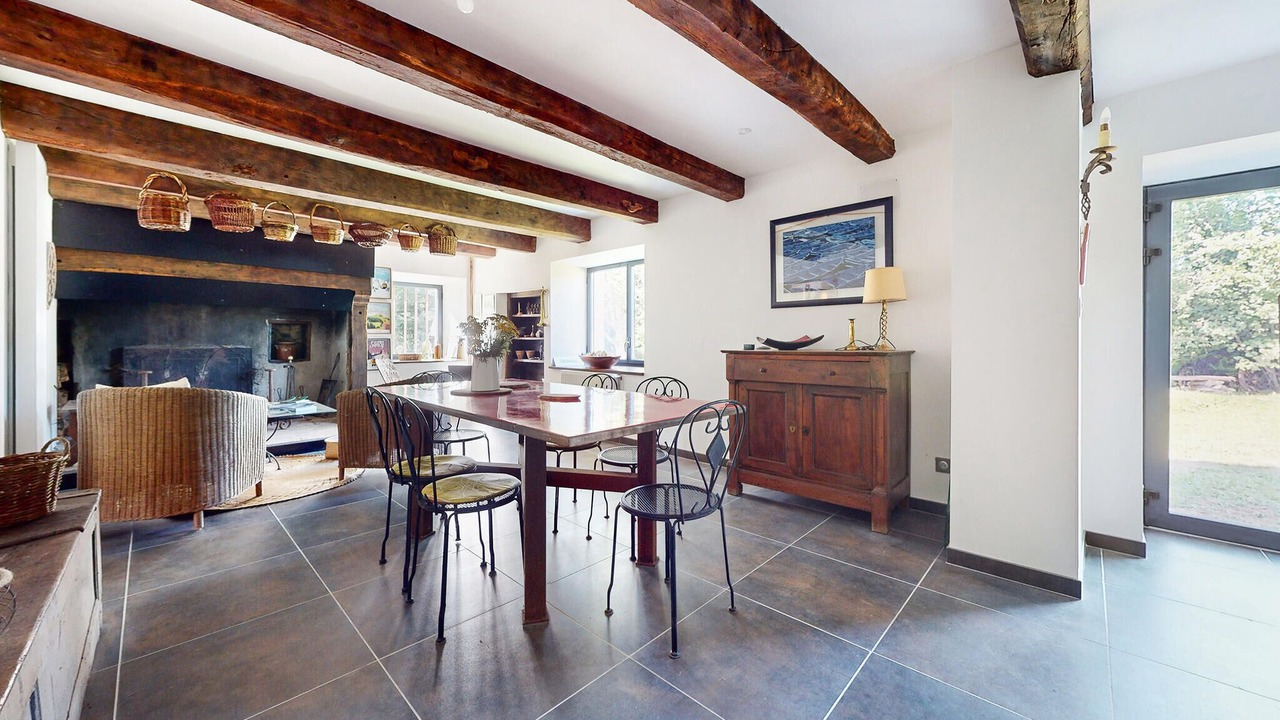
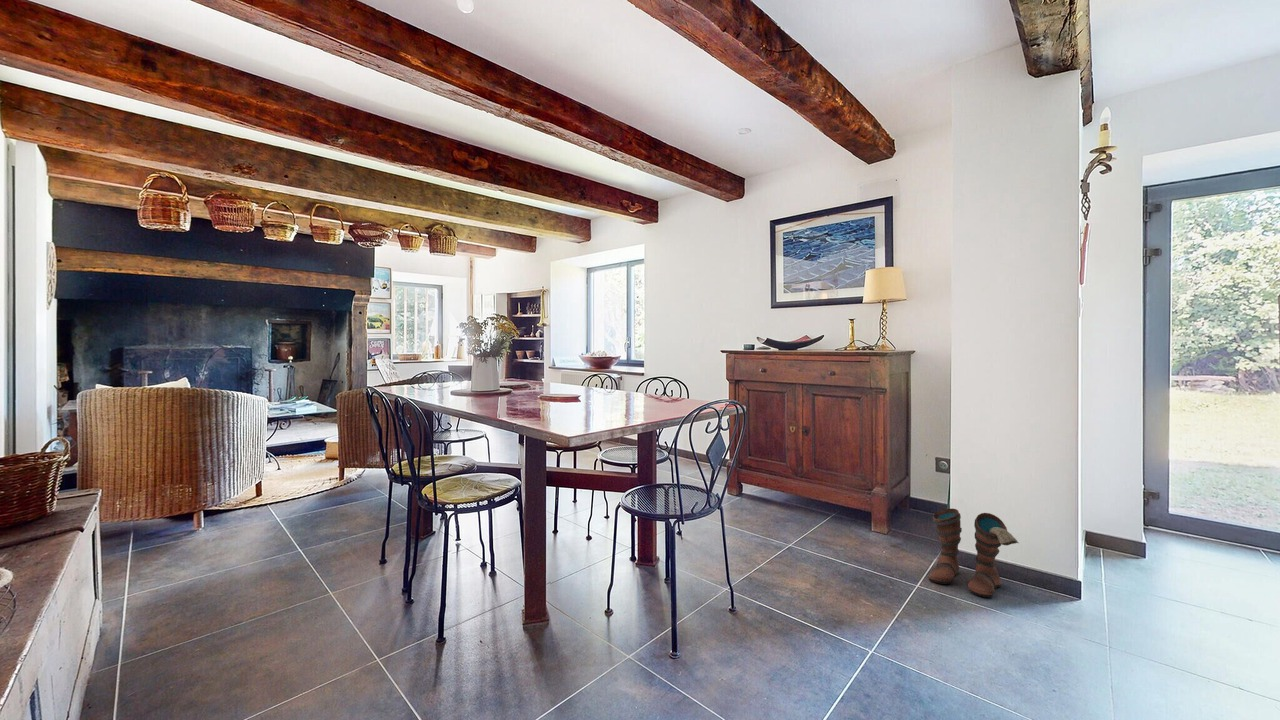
+ boots [927,508,1019,598]
